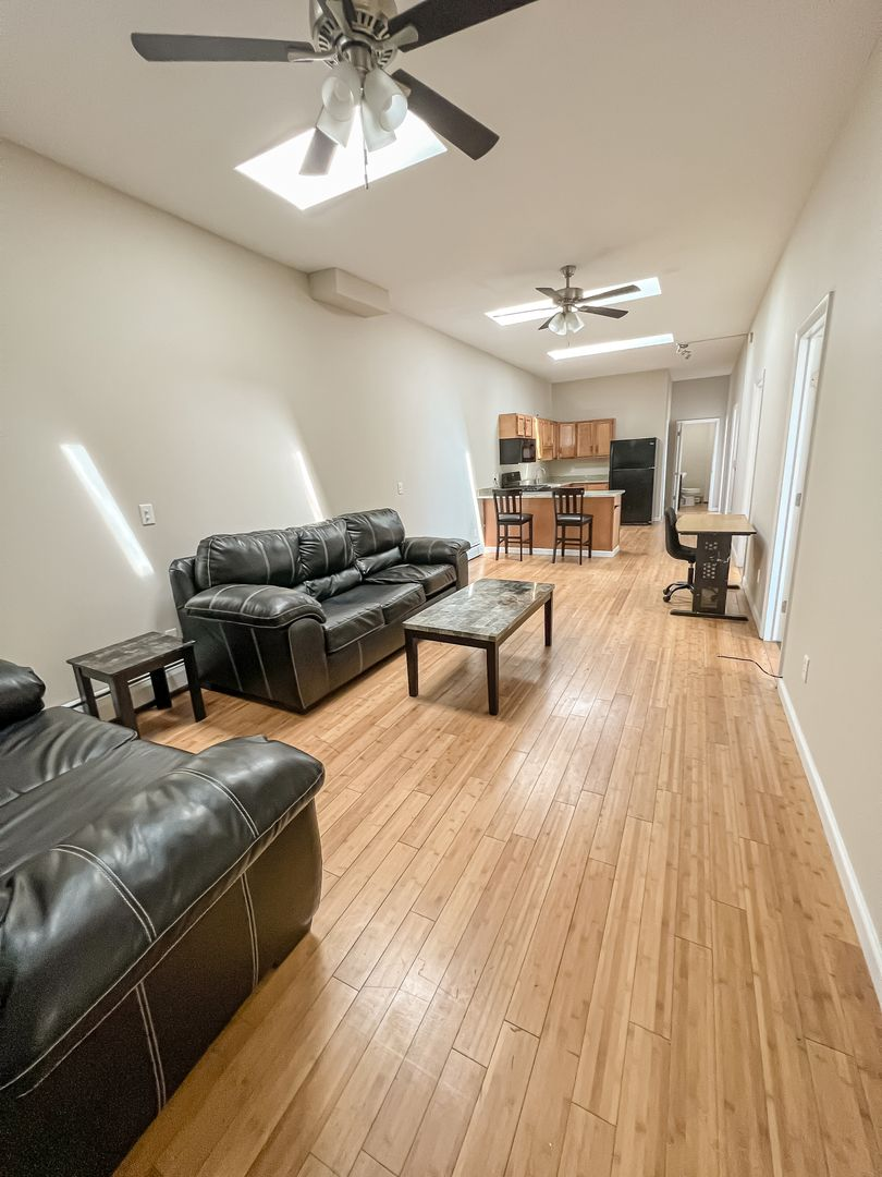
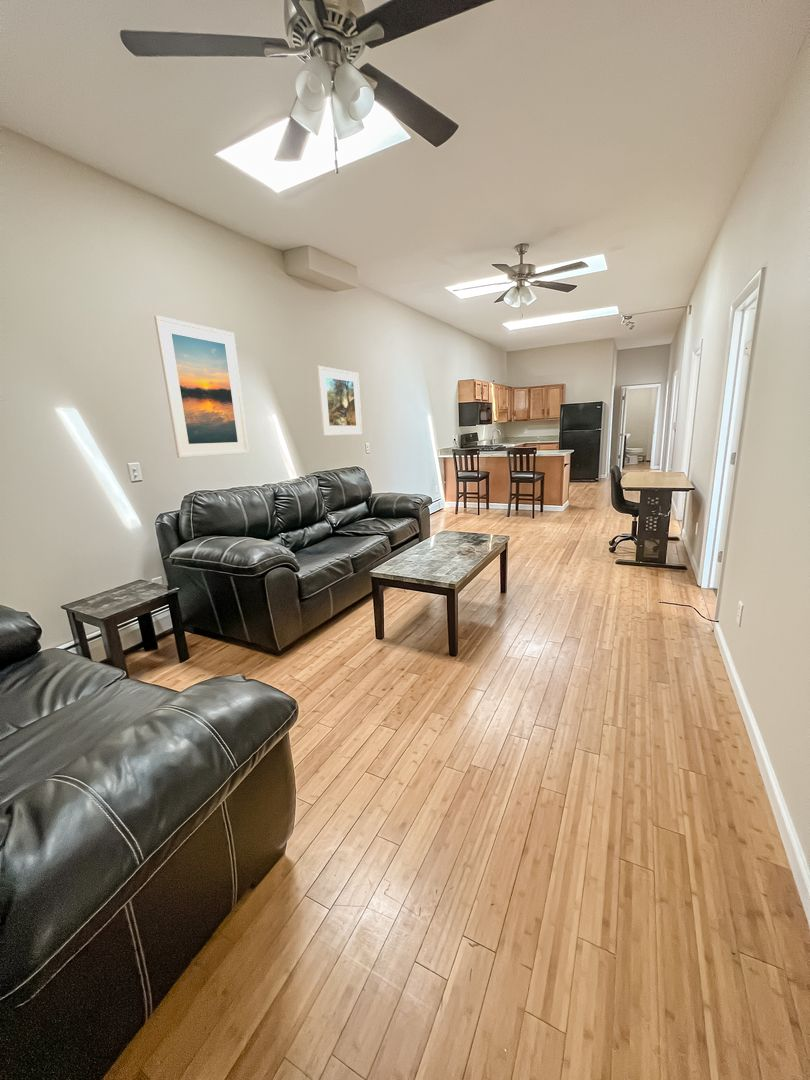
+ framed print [153,315,250,459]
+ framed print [316,365,363,437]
